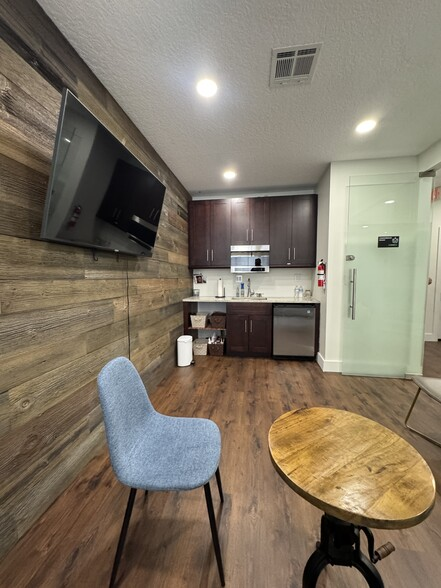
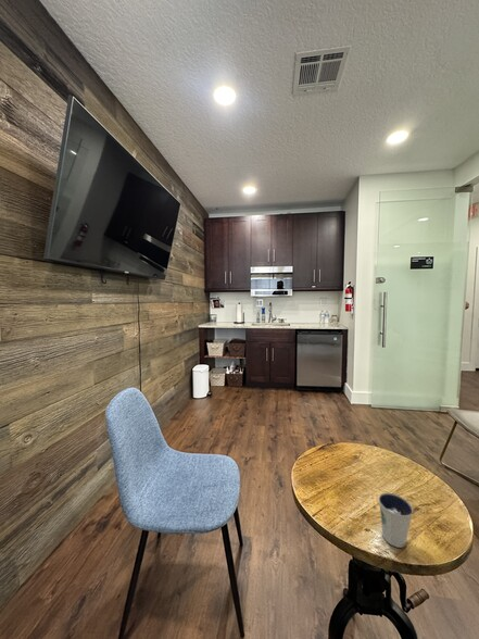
+ dixie cup [378,492,414,549]
